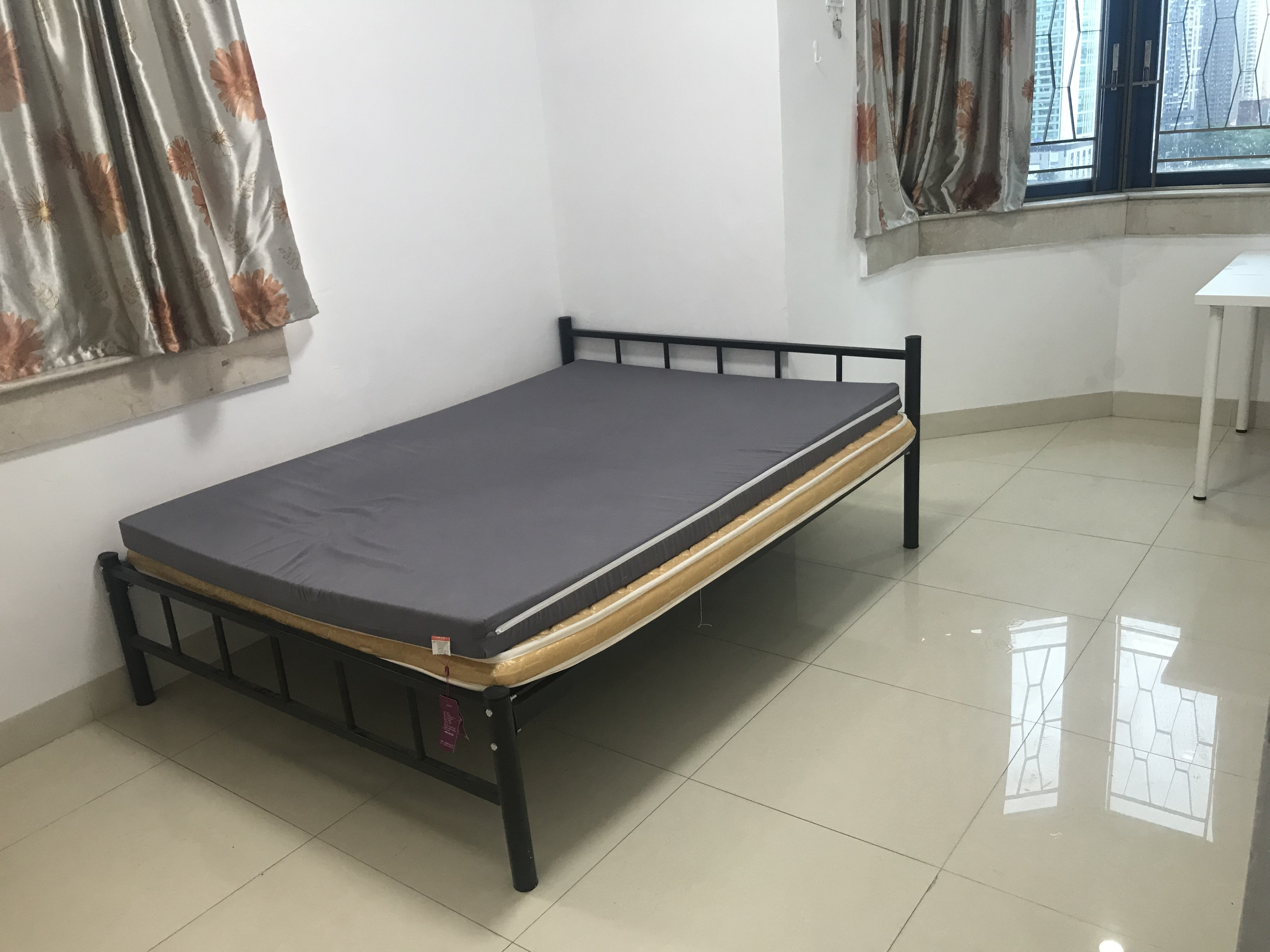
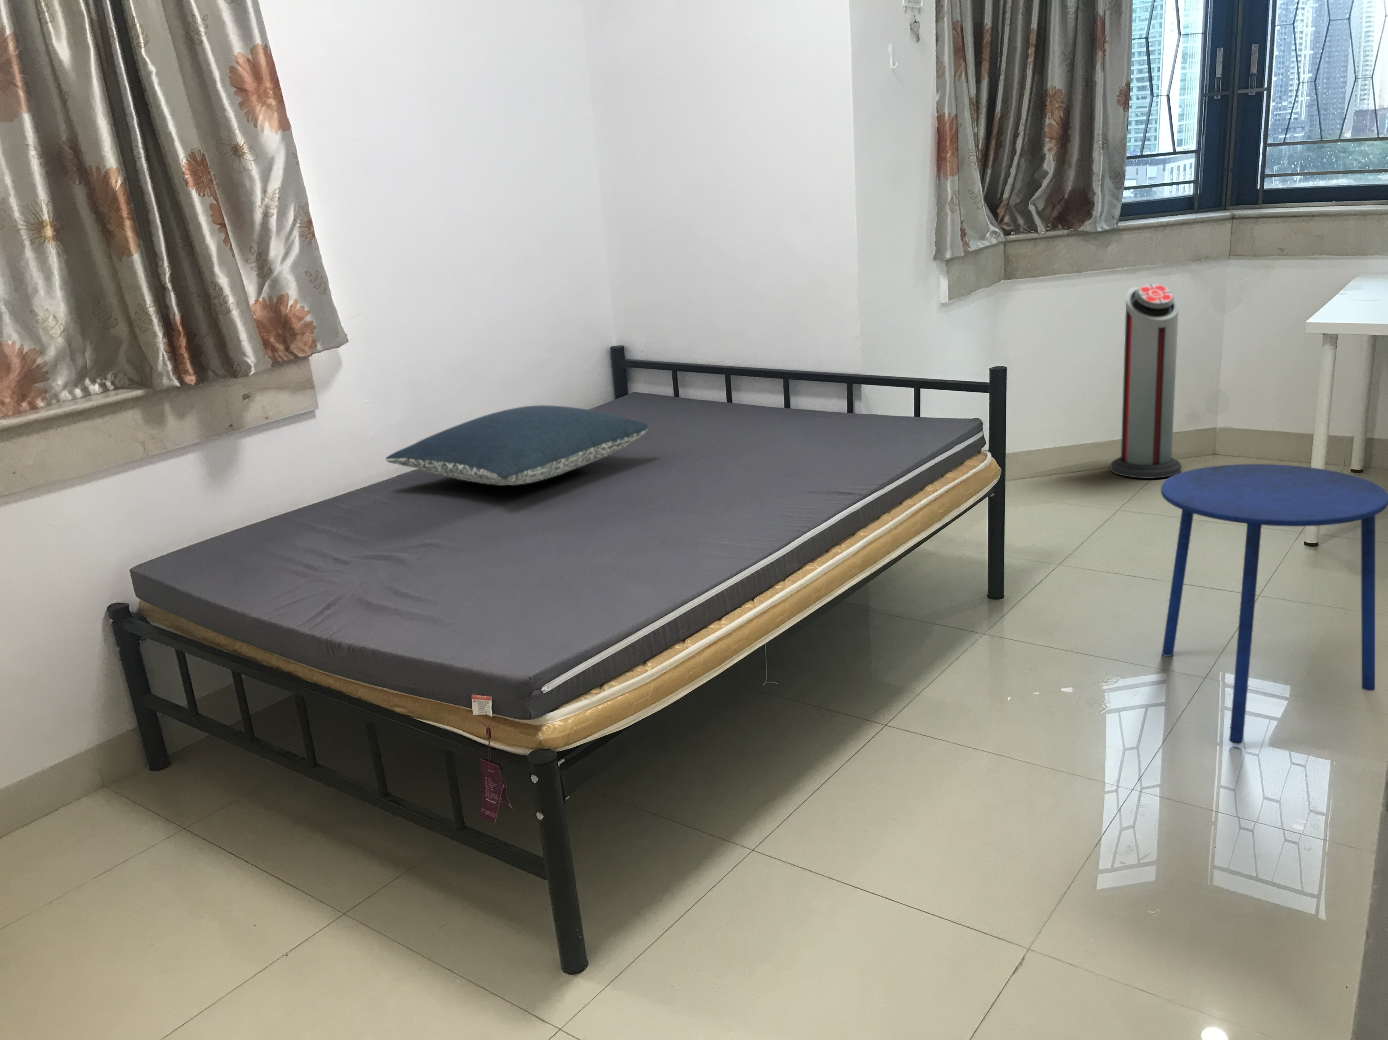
+ pillow [385,405,649,486]
+ side table [1161,463,1388,745]
+ air purifier [1110,283,1181,478]
